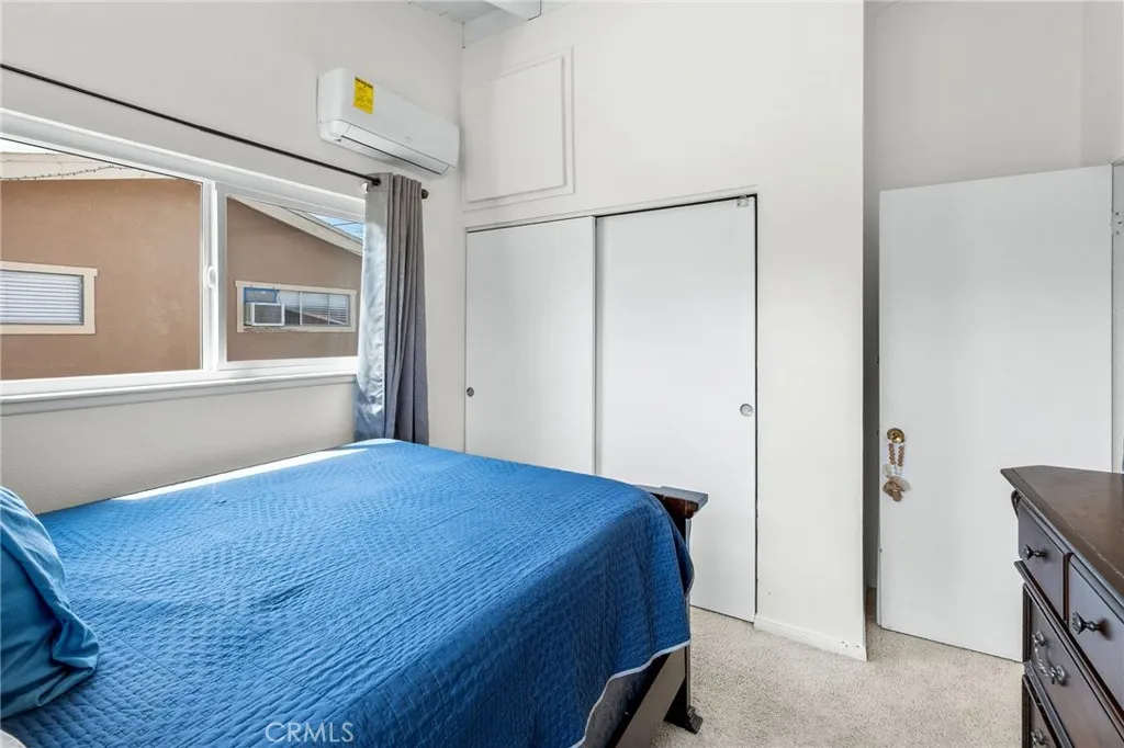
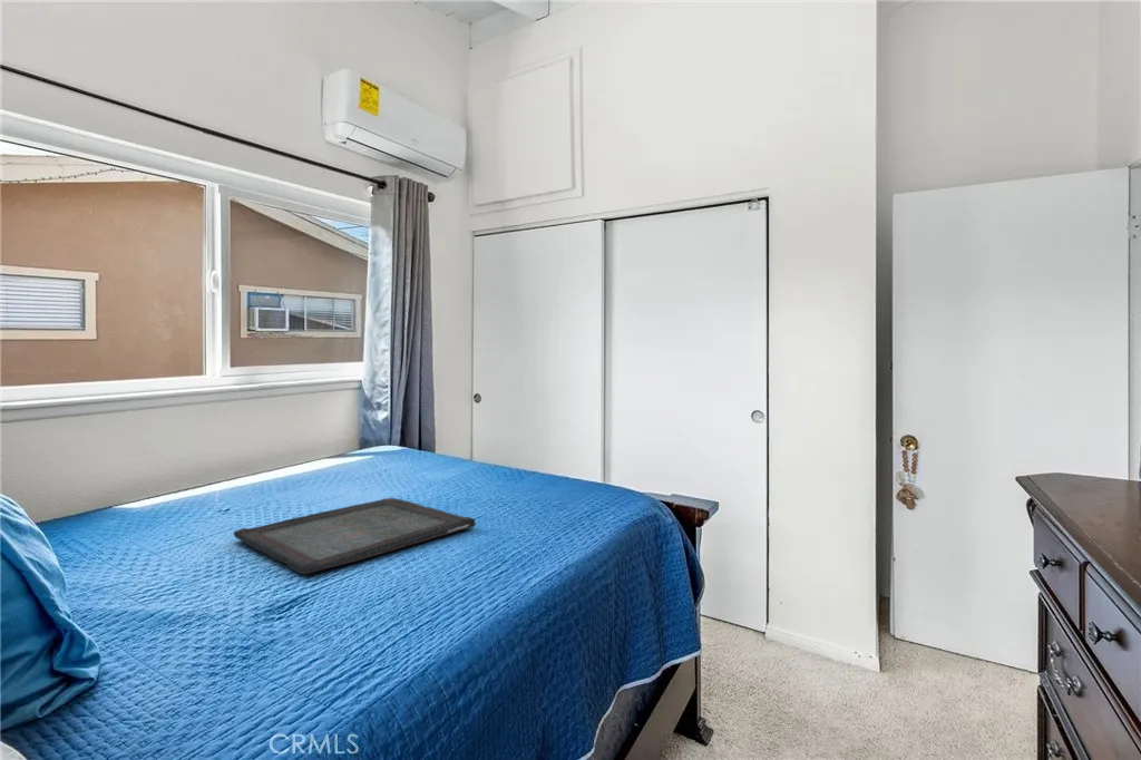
+ serving tray [233,497,477,576]
